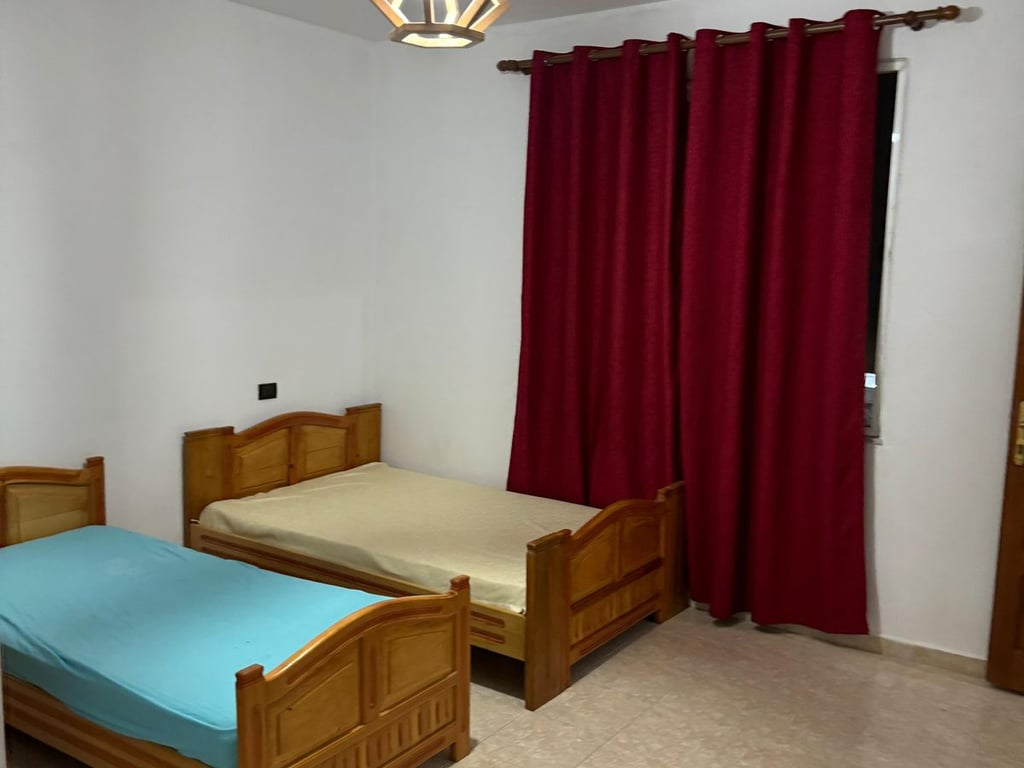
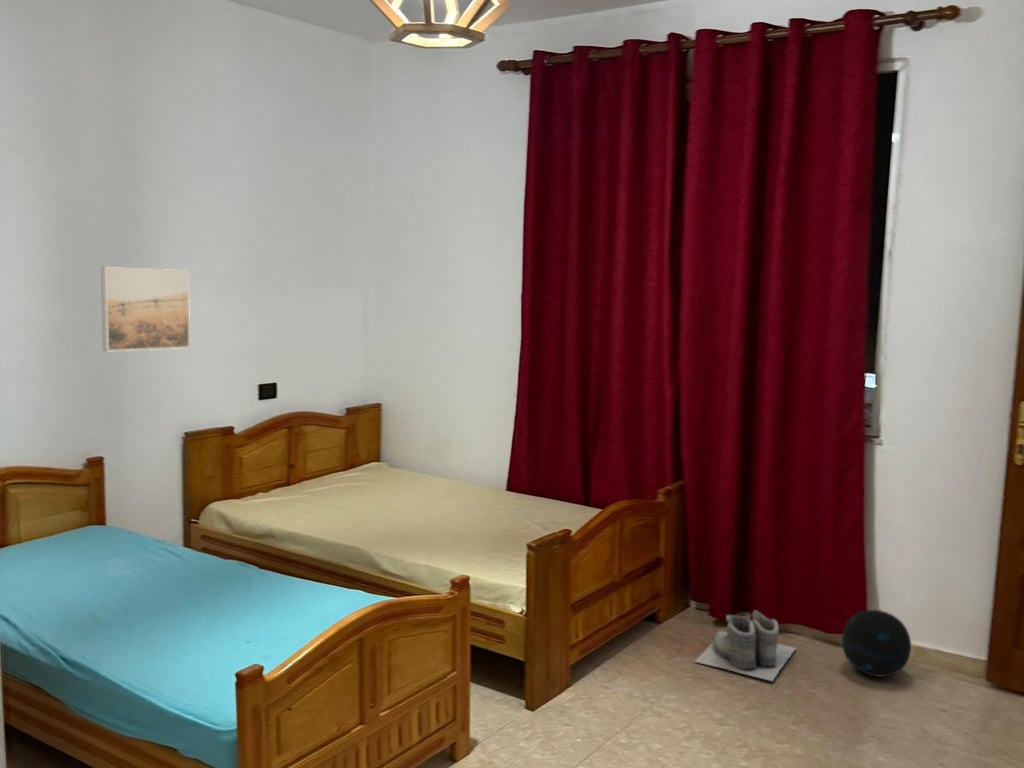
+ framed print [100,266,191,352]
+ ball [841,609,912,678]
+ boots [693,609,796,682]
